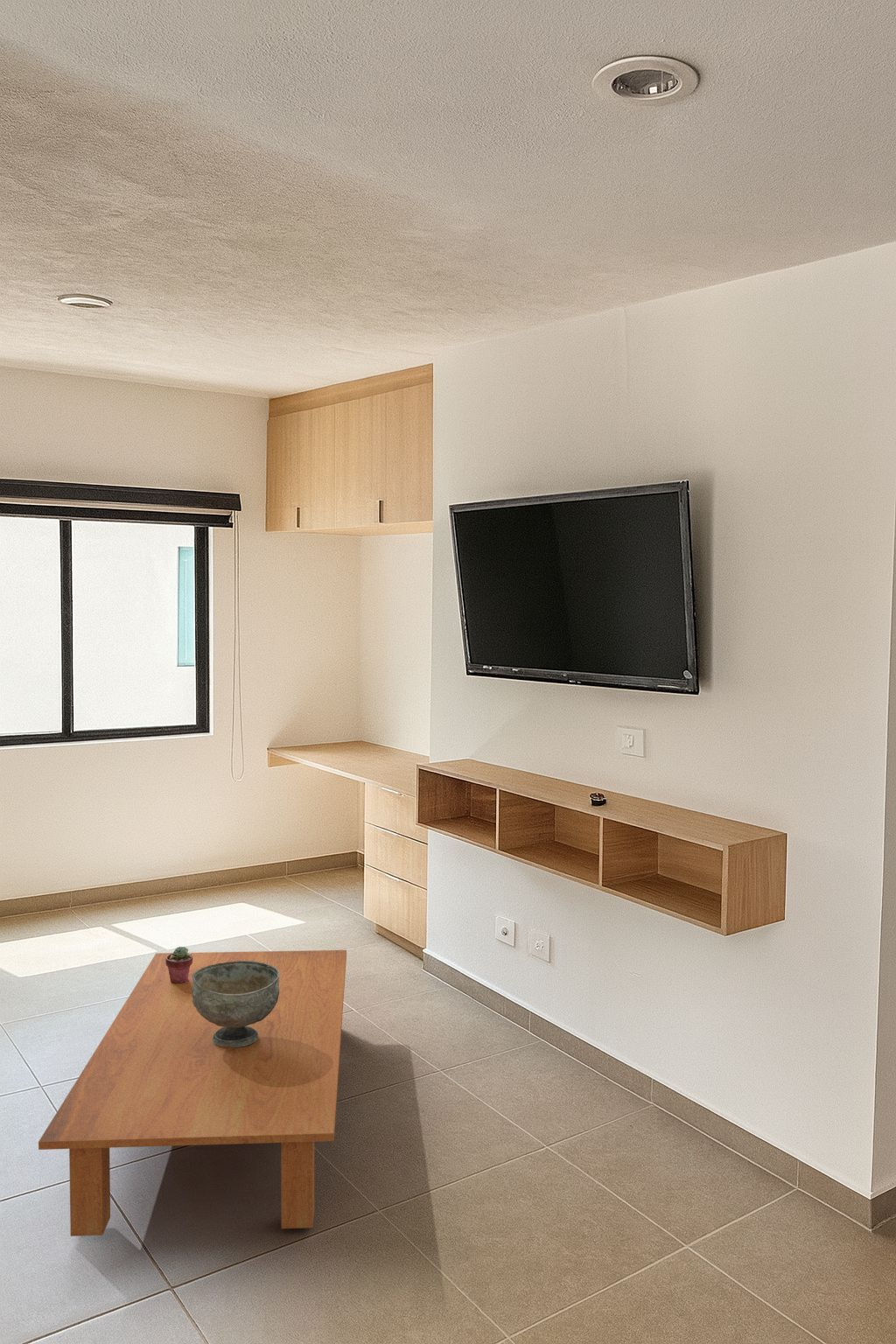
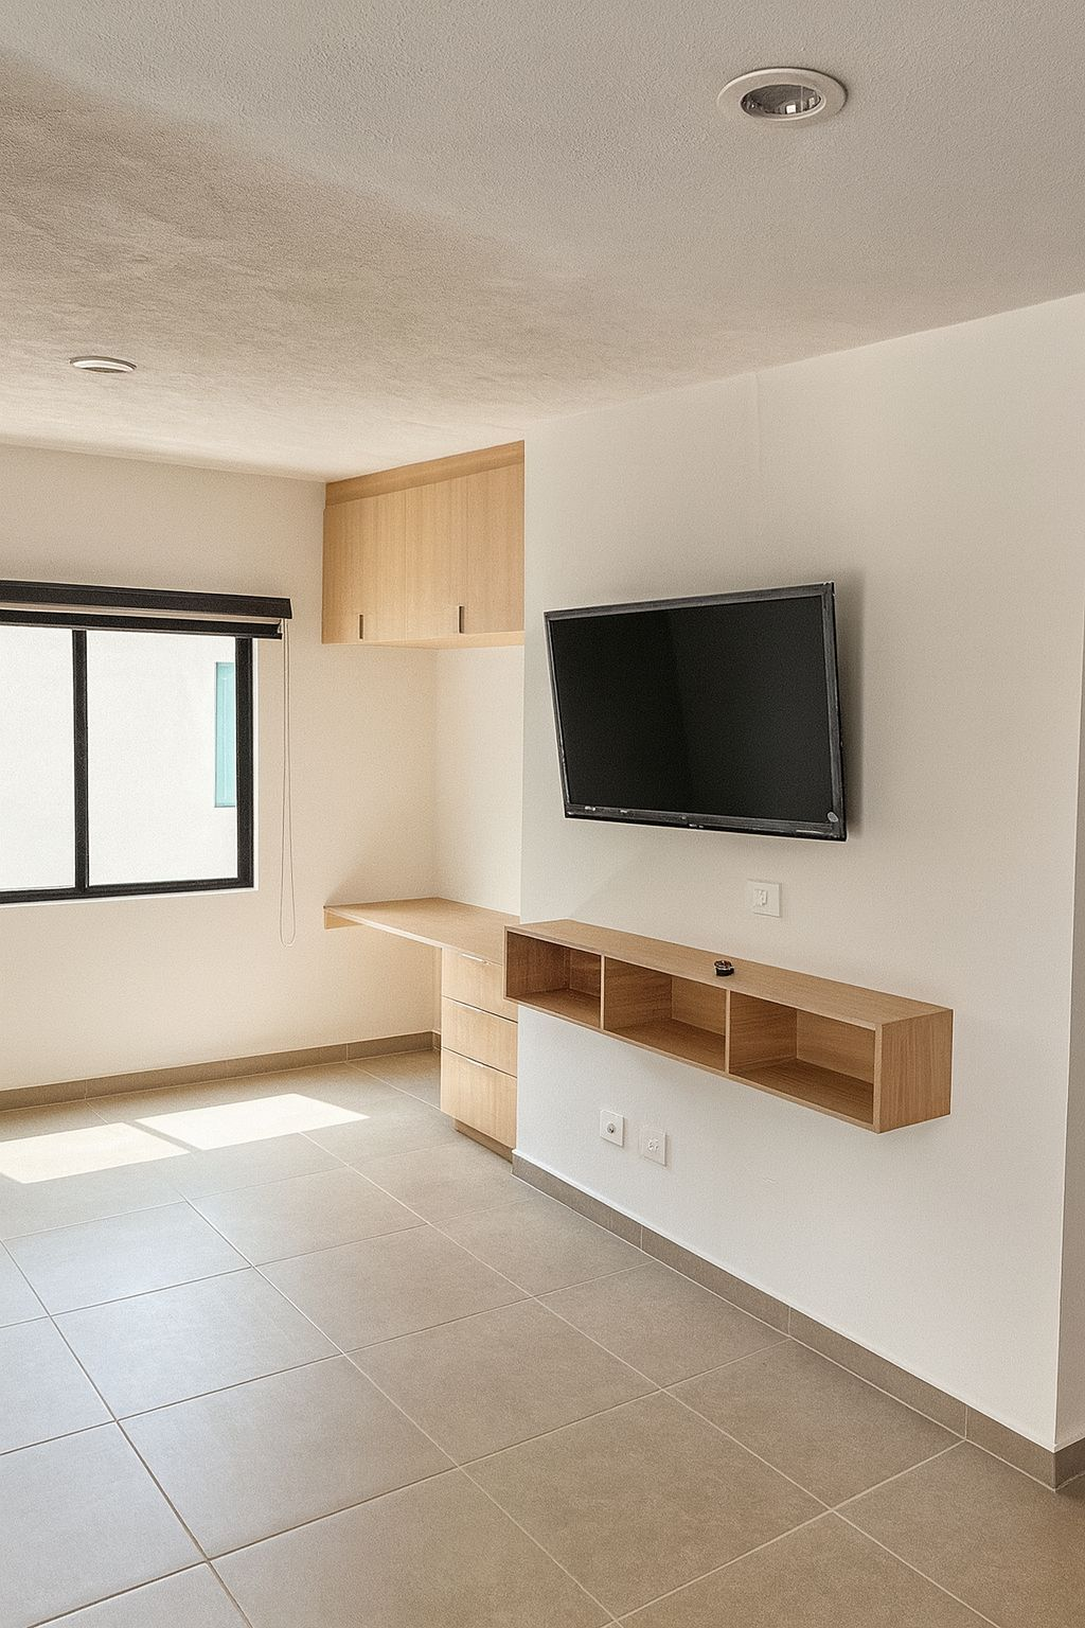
- decorative bowl [192,961,280,1047]
- coffee table [38,949,347,1237]
- potted succulent [165,946,193,984]
